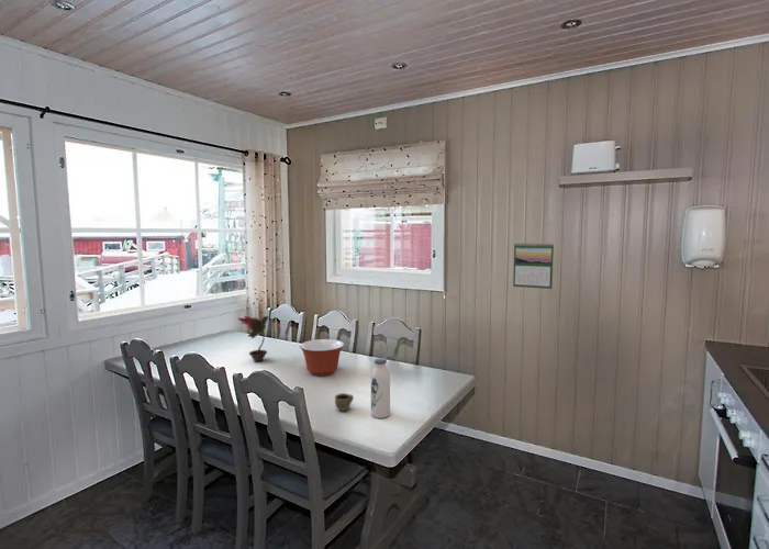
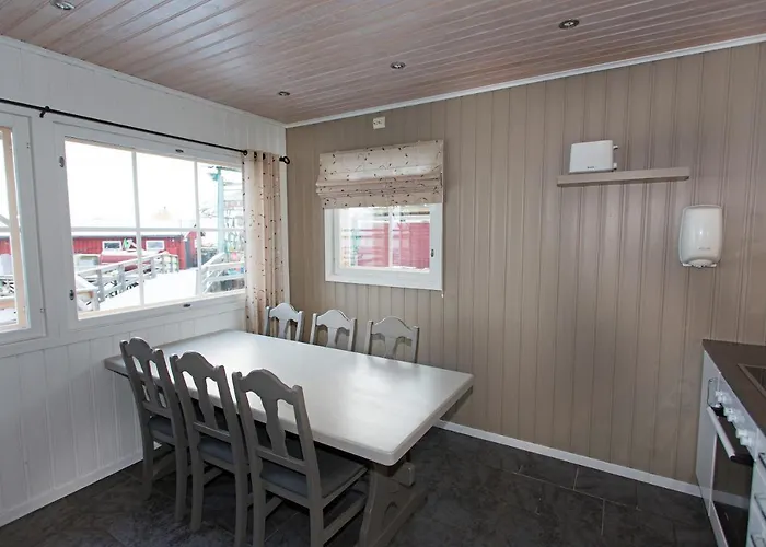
- potted flower [237,315,270,362]
- calendar [512,242,555,290]
- water bottle [370,357,391,419]
- cup [334,392,355,413]
- mixing bowl [299,338,345,377]
